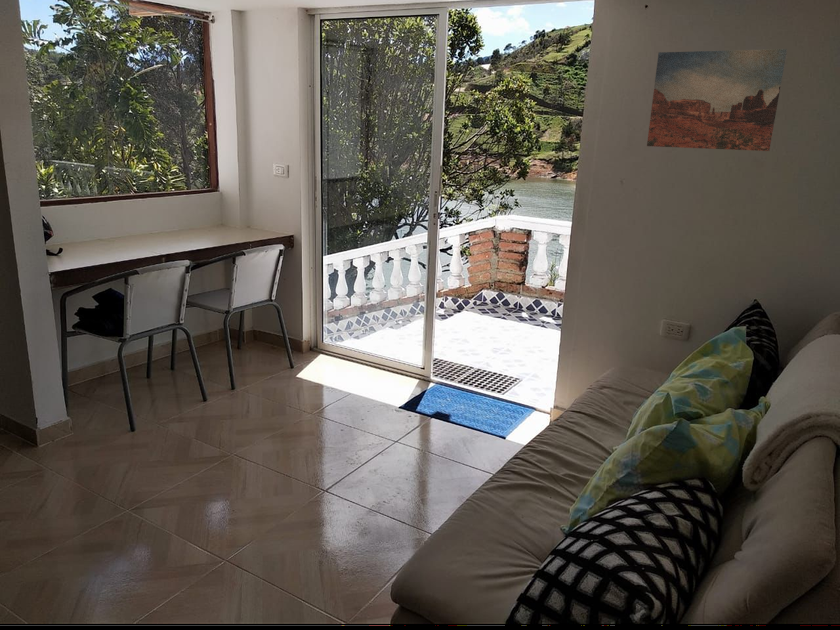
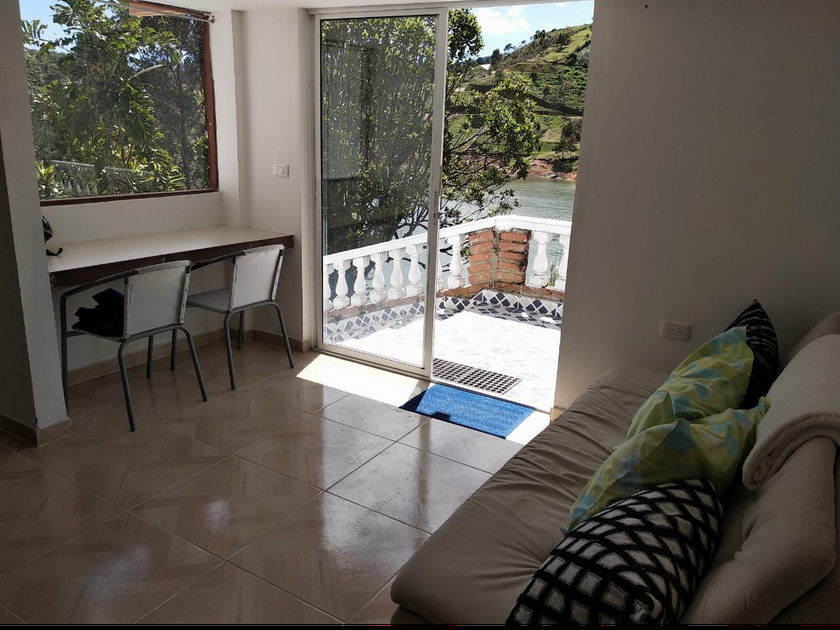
- wall art [646,48,788,152]
